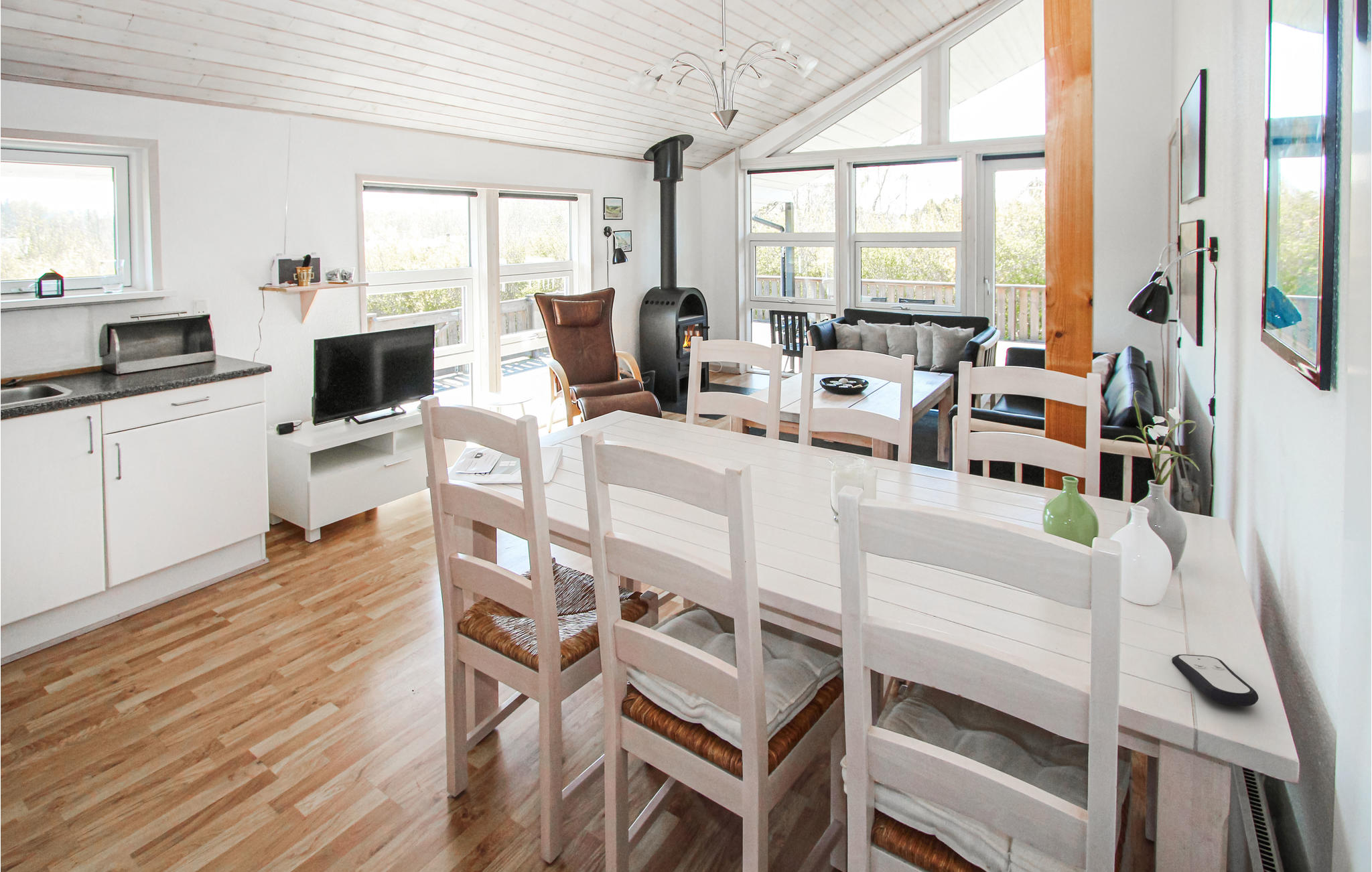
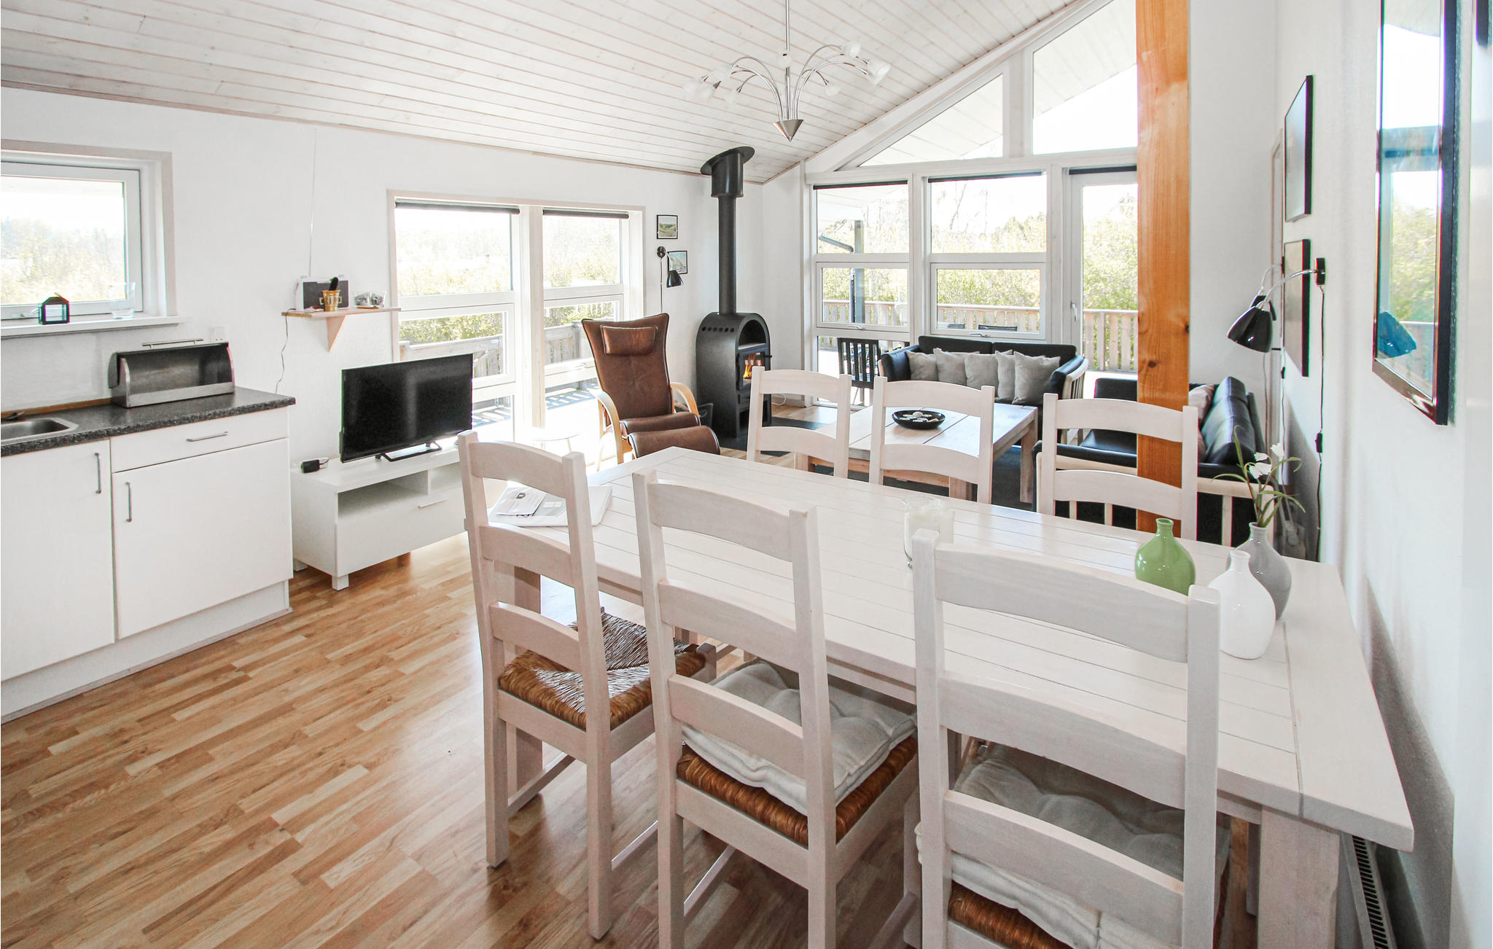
- remote control [1171,654,1259,707]
